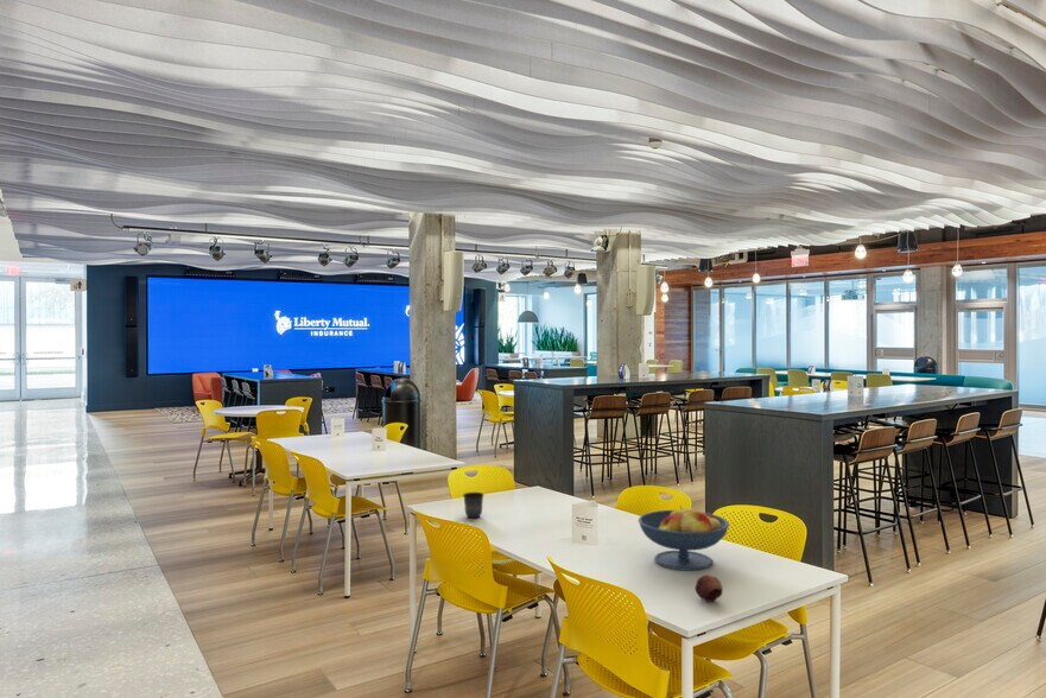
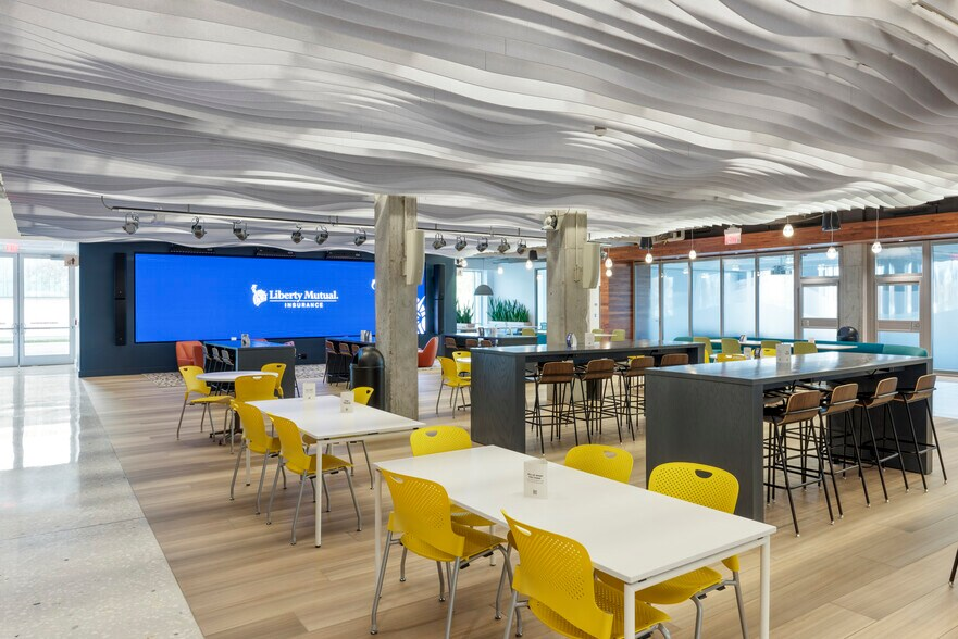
- apple [695,573,724,603]
- fruit bowl [636,505,730,571]
- mug [462,491,484,519]
